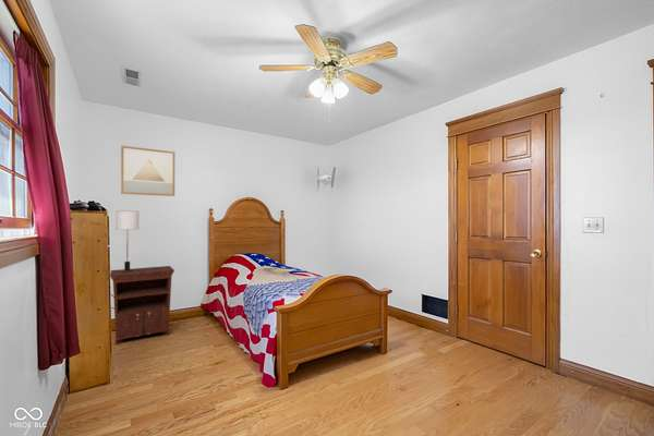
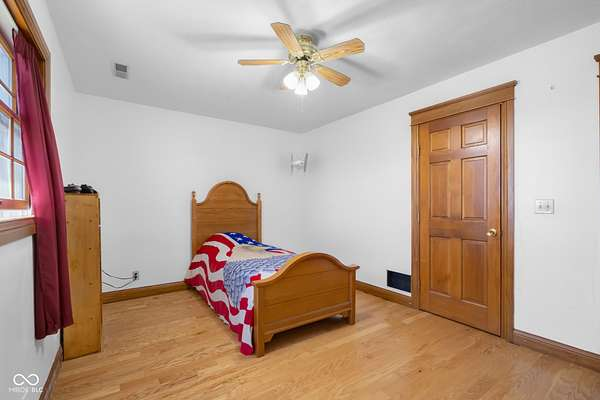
- table lamp [114,209,140,272]
- nightstand [109,265,175,346]
- wall art [120,145,175,197]
